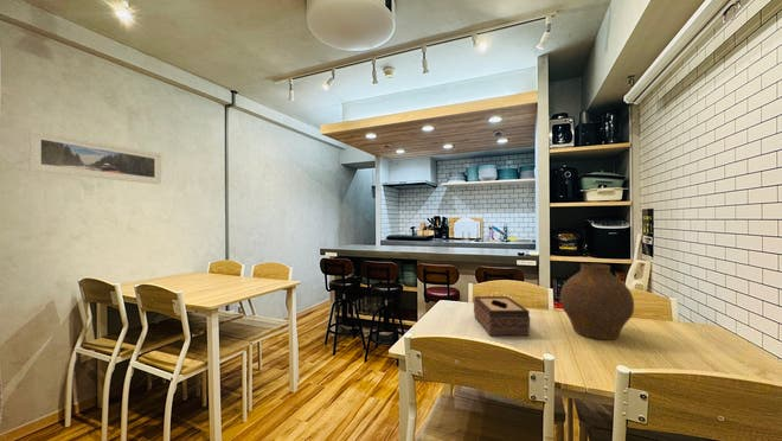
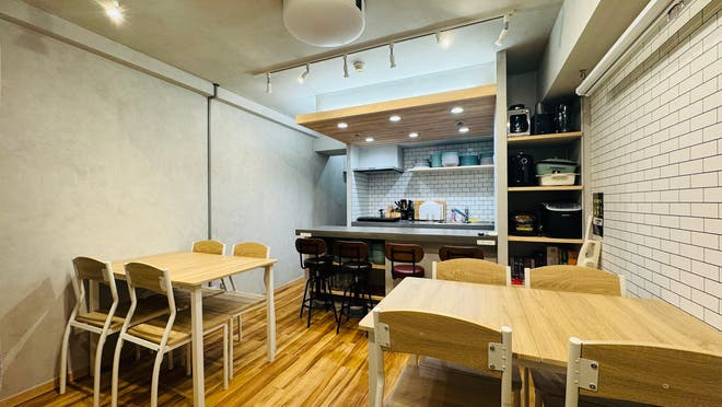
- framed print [27,128,162,185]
- tissue box [473,295,531,337]
- vase [559,262,635,340]
